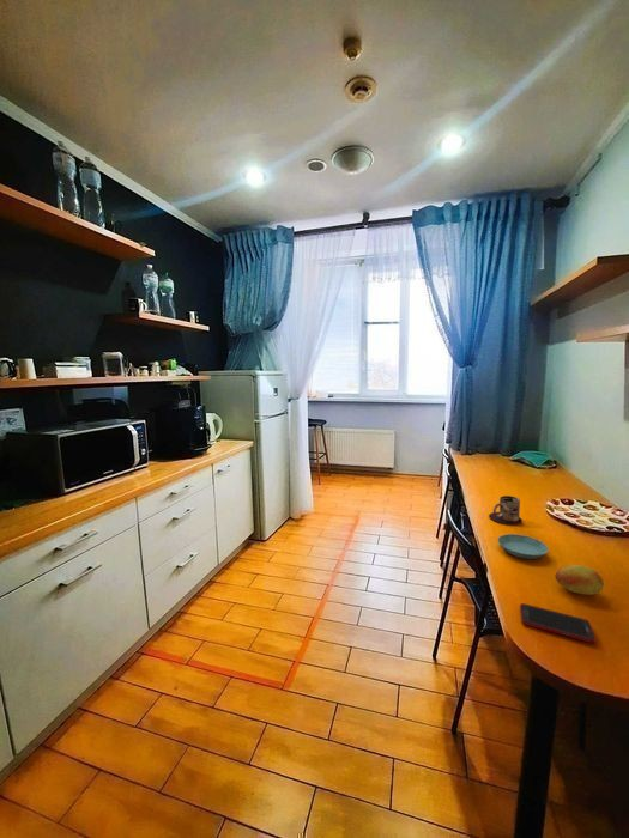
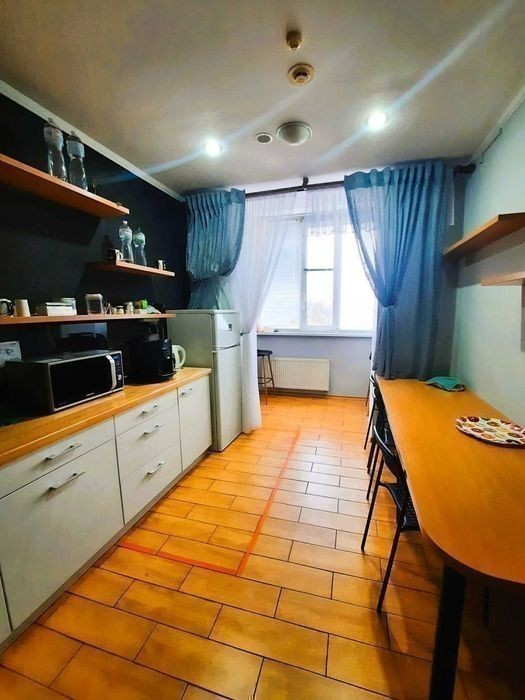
- mug [488,494,524,526]
- cell phone [519,602,597,644]
- saucer [497,533,550,560]
- fruit [555,564,605,596]
